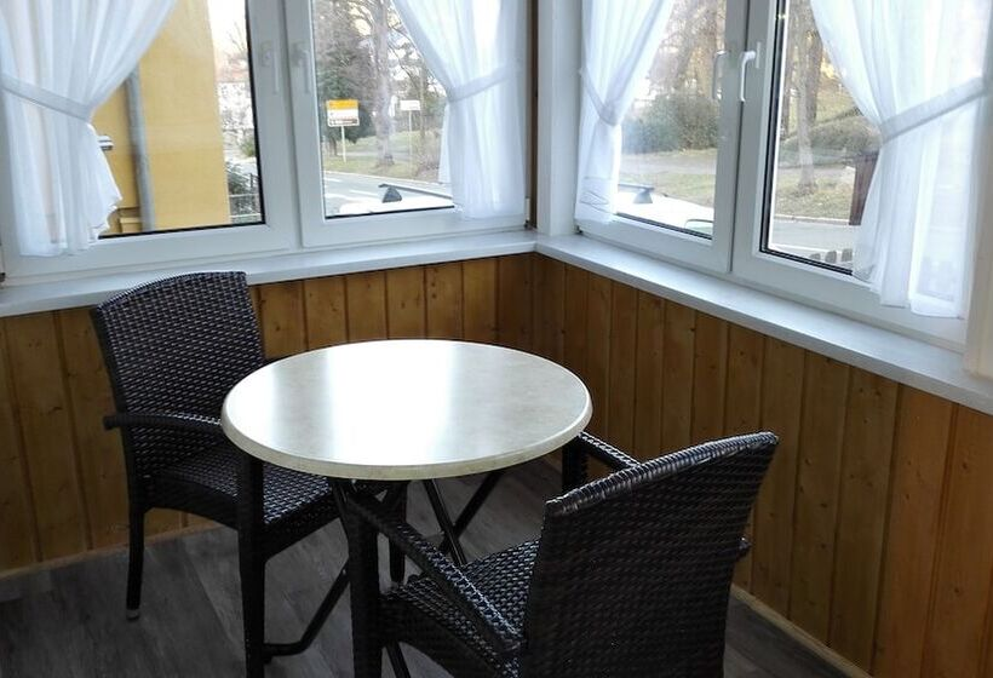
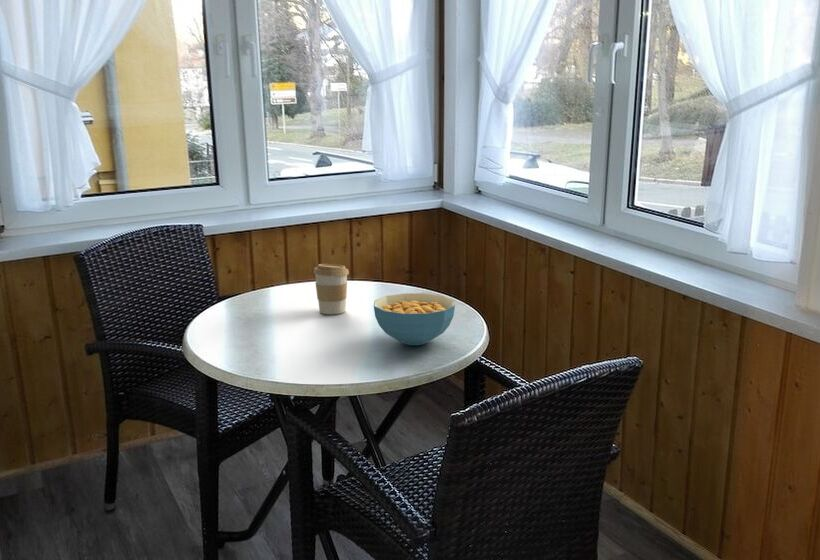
+ cereal bowl [373,292,456,346]
+ coffee cup [313,263,350,315]
